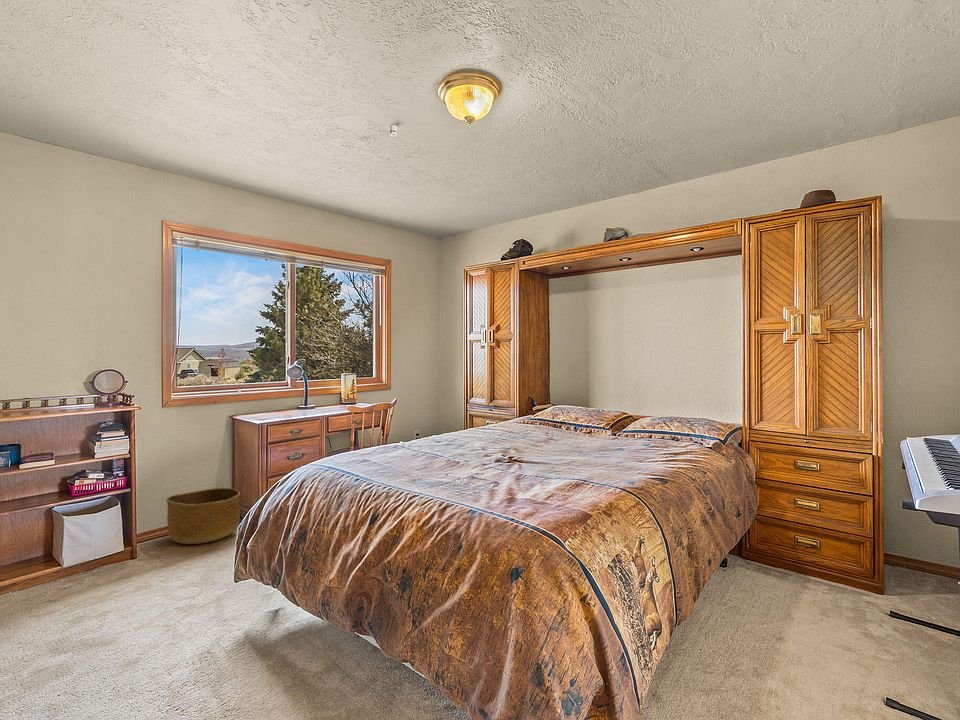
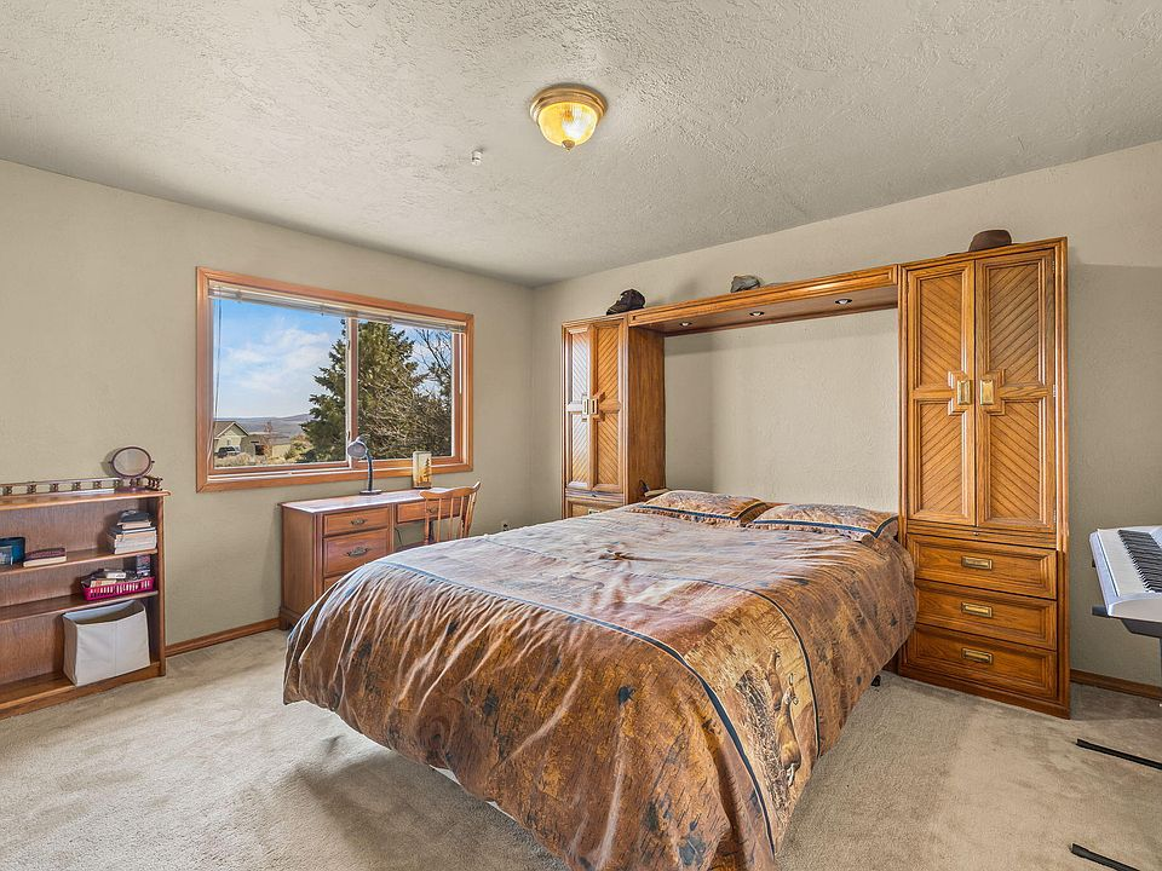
- basket [165,487,241,545]
